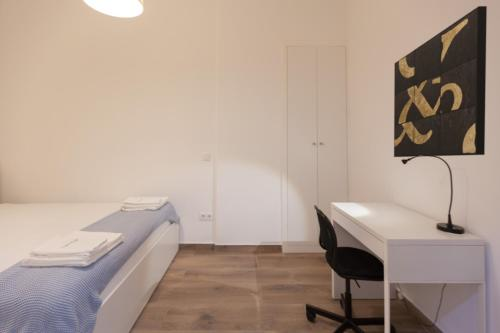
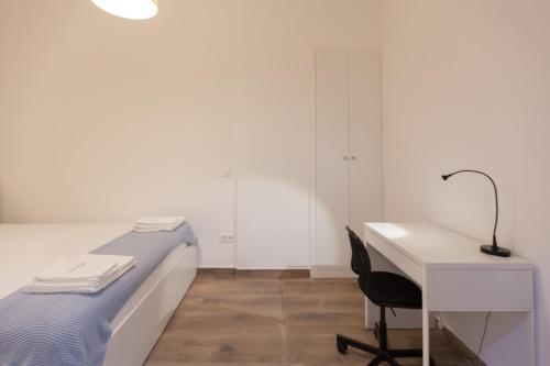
- wall art [393,5,488,158]
